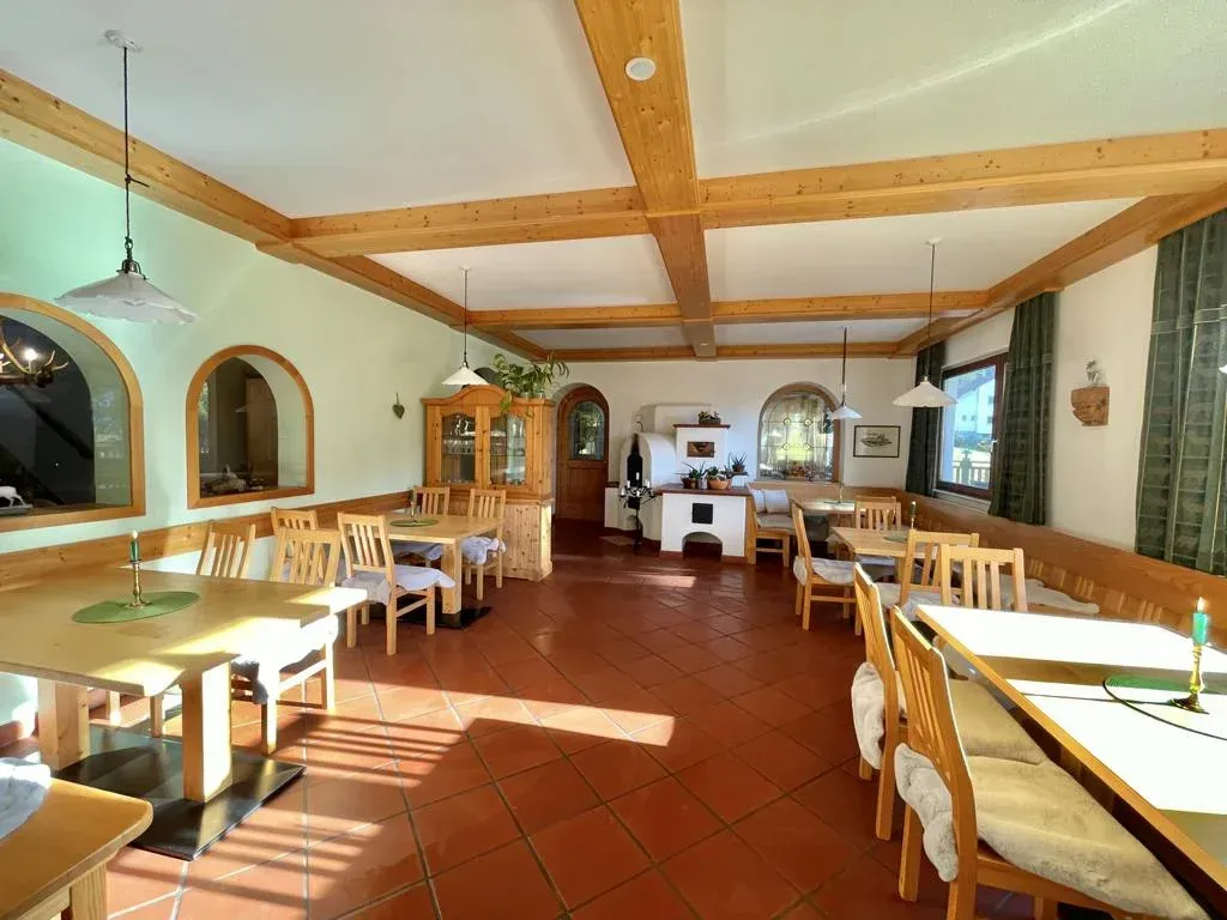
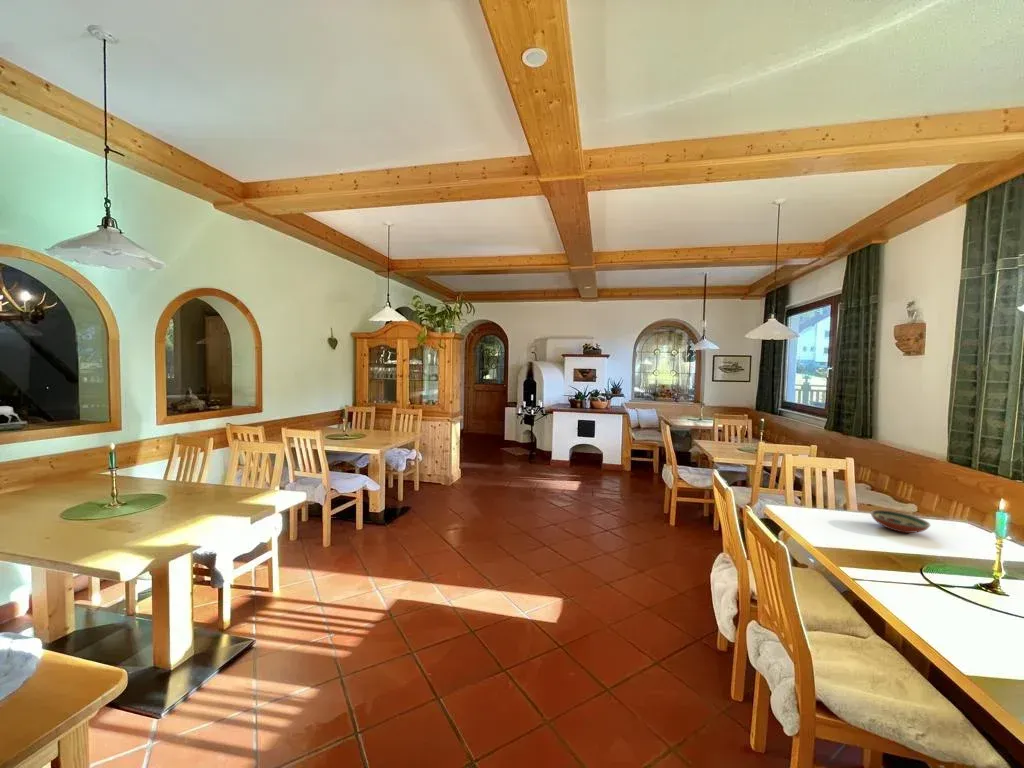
+ decorative bowl [869,509,931,534]
